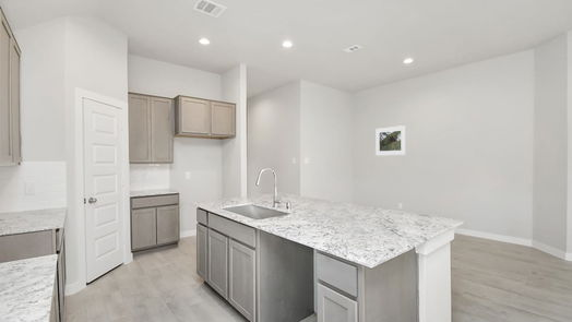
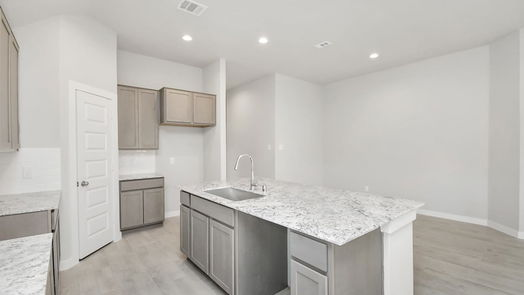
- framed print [374,124,407,156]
